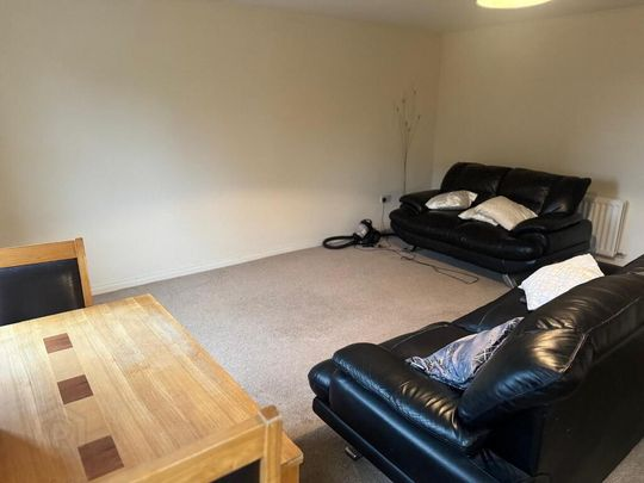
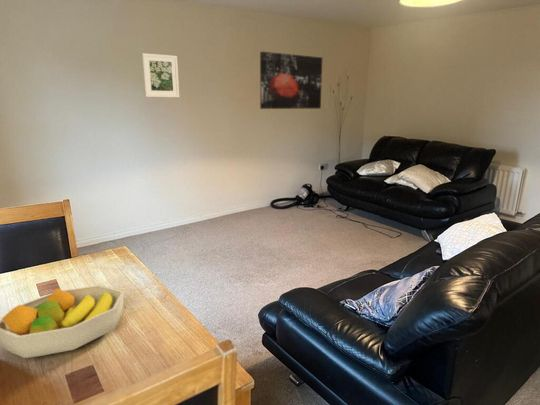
+ fruit bowl [0,284,125,359]
+ wall art [259,51,323,110]
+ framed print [141,52,180,98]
